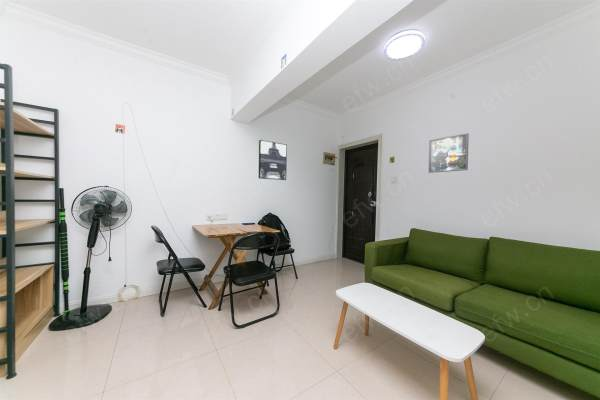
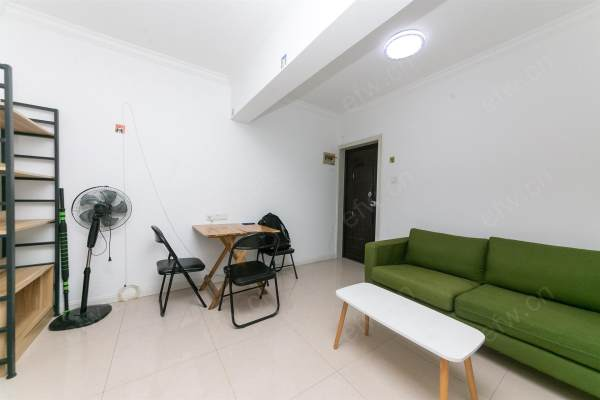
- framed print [428,132,470,174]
- wall art [258,139,288,181]
